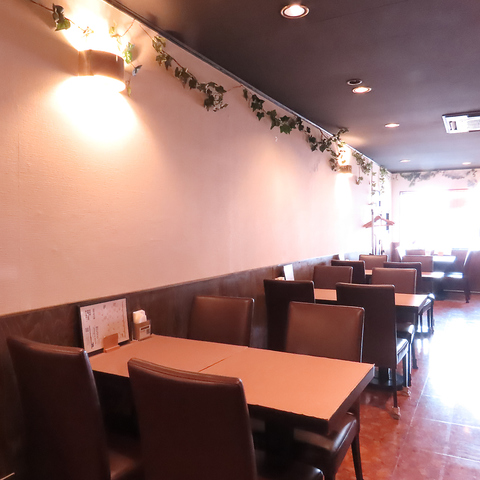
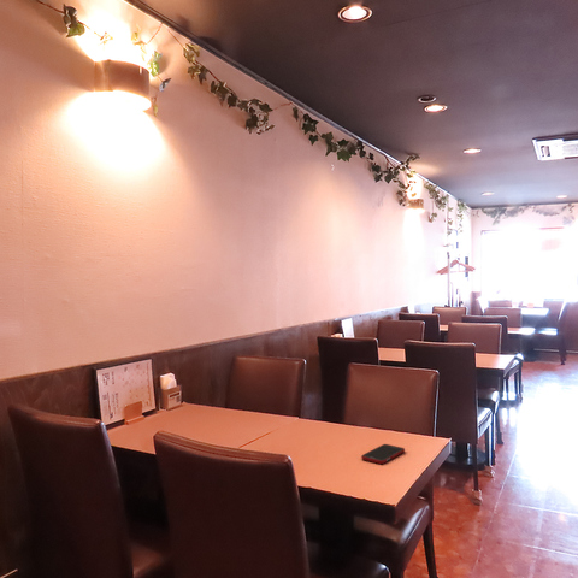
+ cell phone [360,443,406,465]
